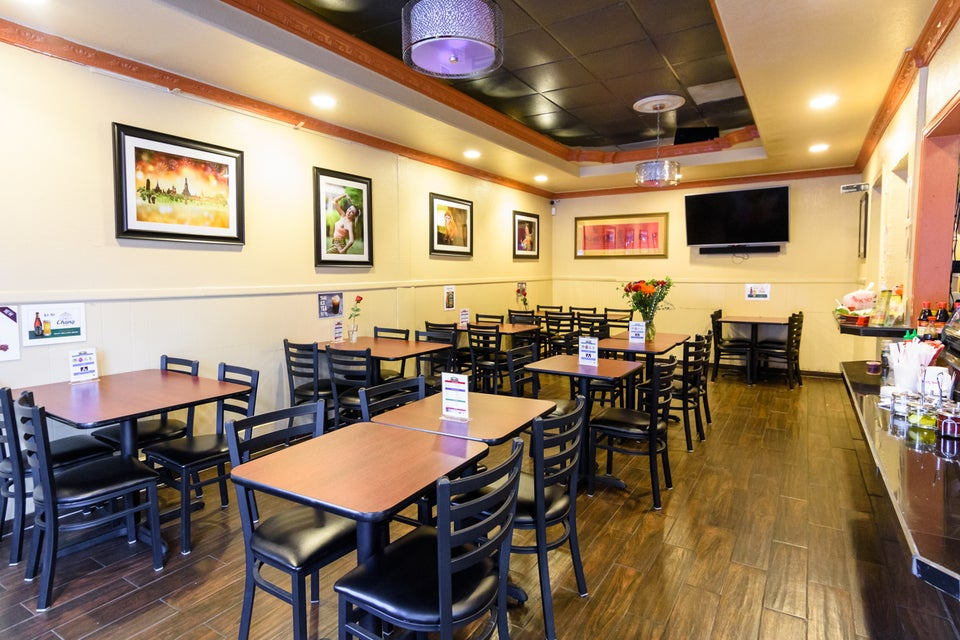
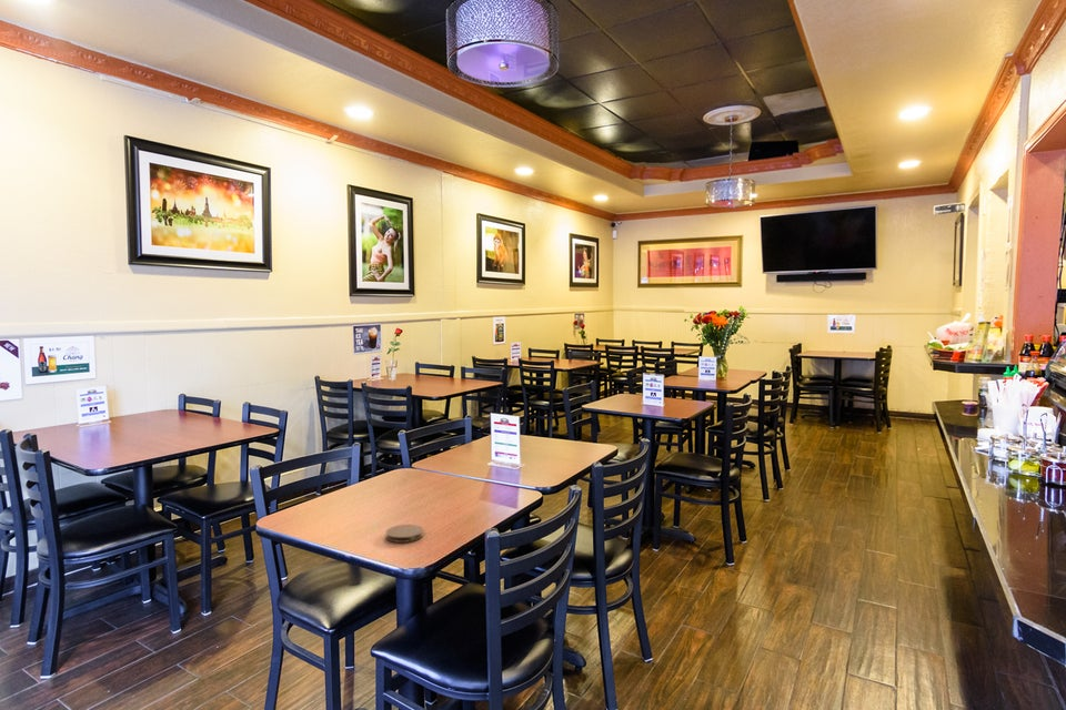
+ coaster [385,524,424,544]
